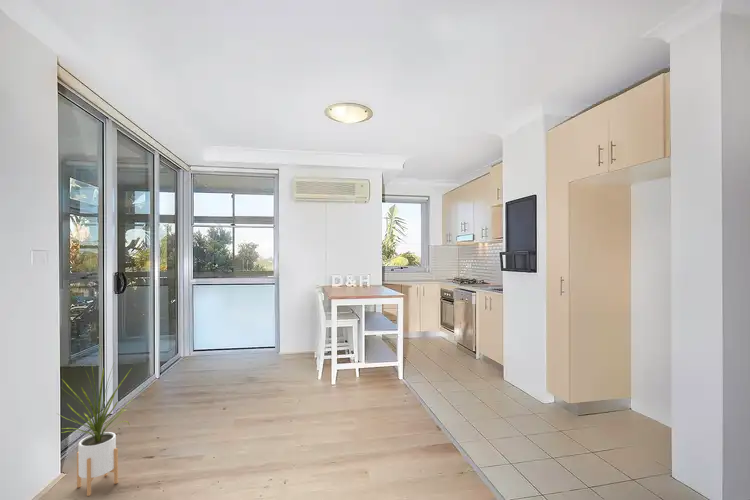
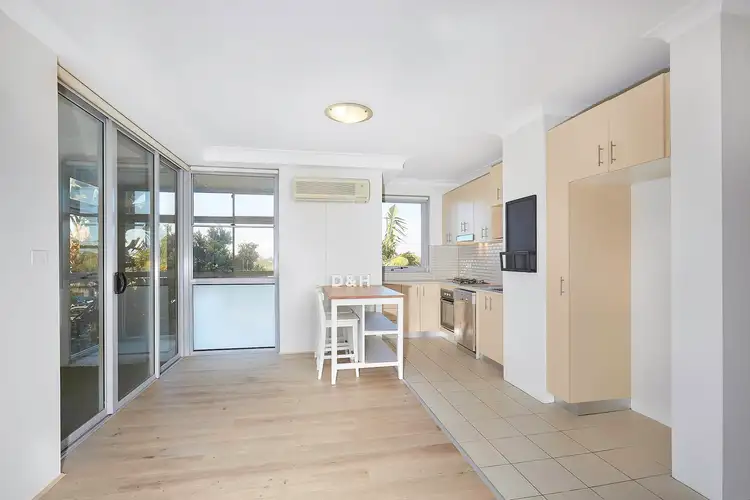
- house plant [57,362,133,497]
